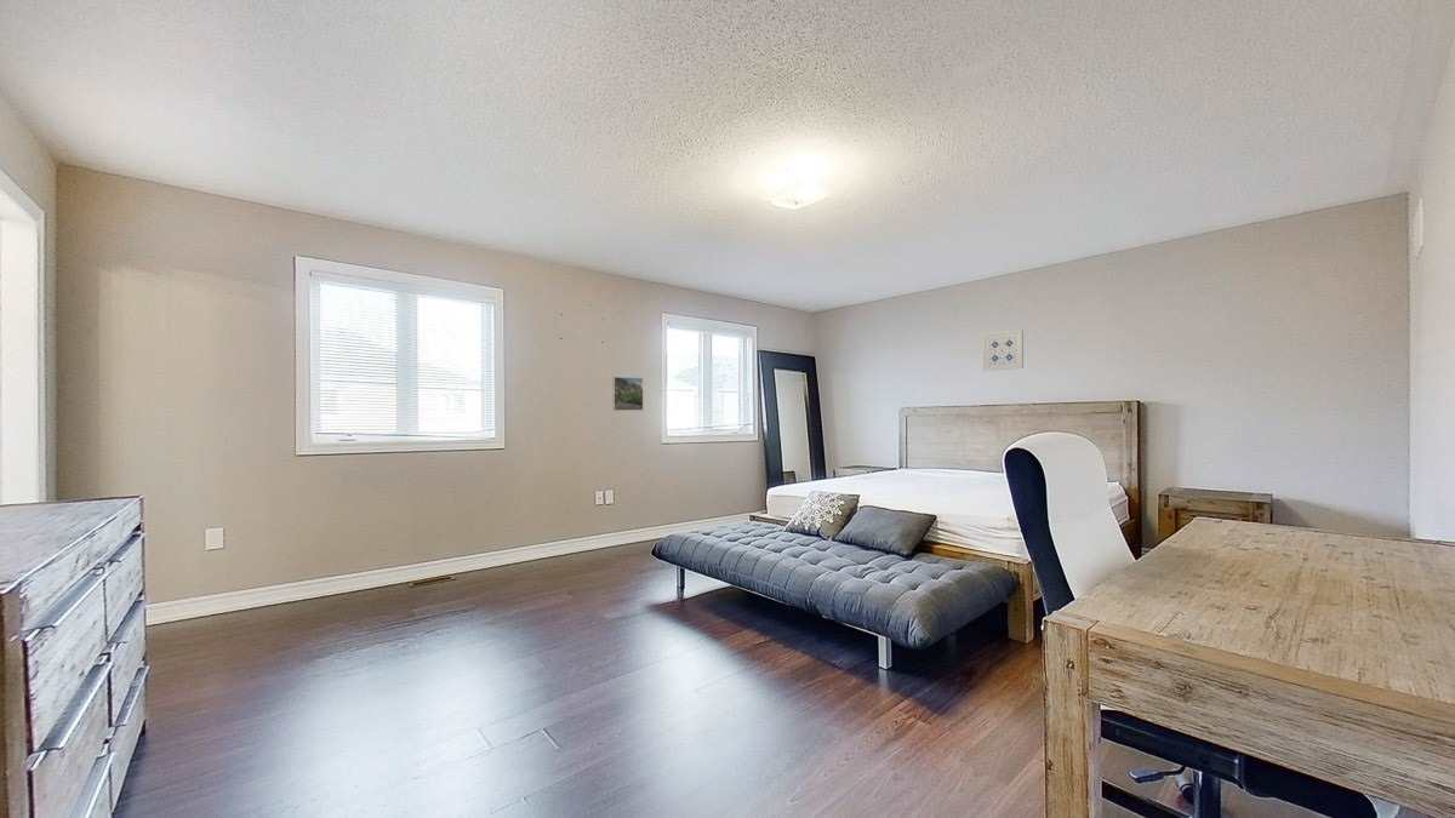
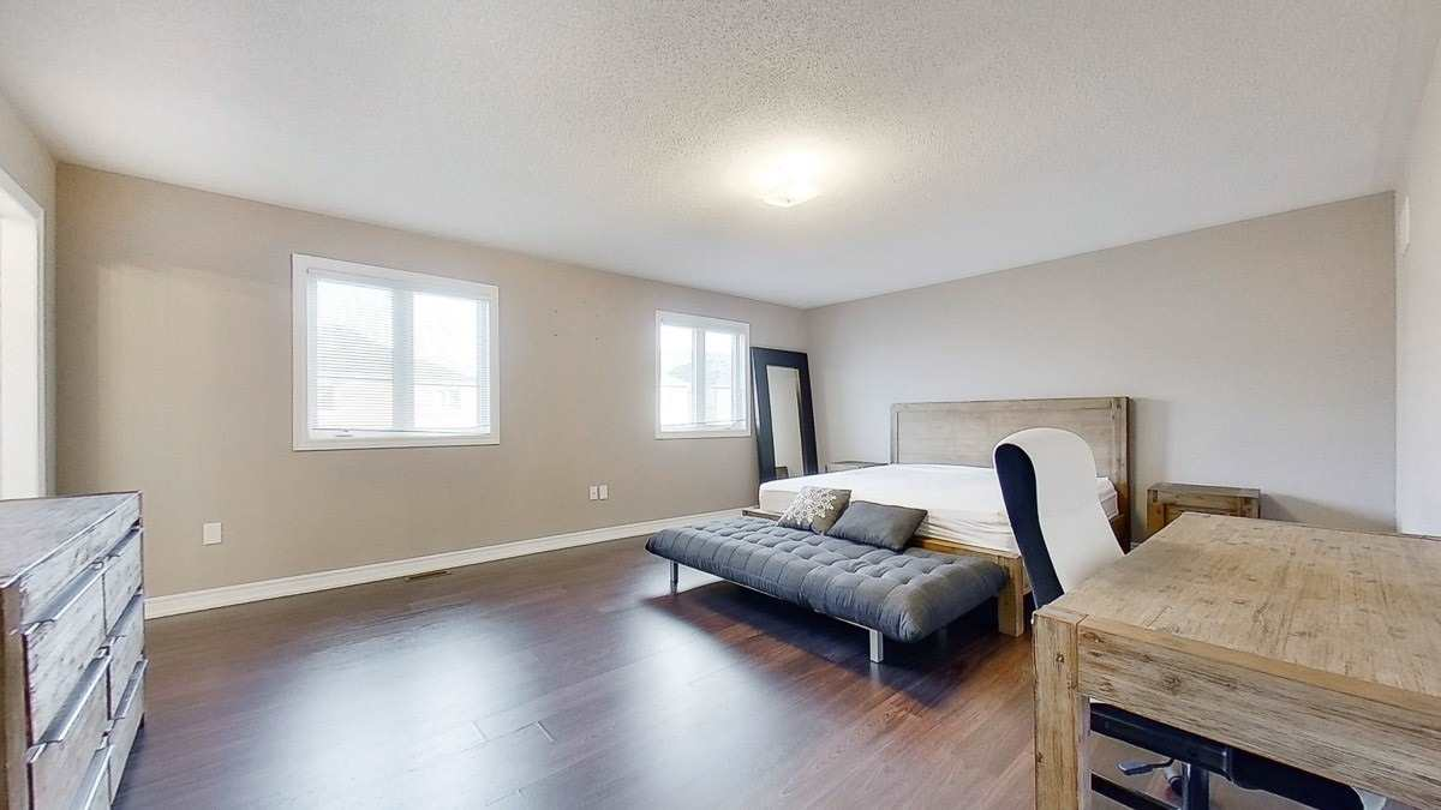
- wall art [981,328,1025,372]
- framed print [611,376,644,412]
